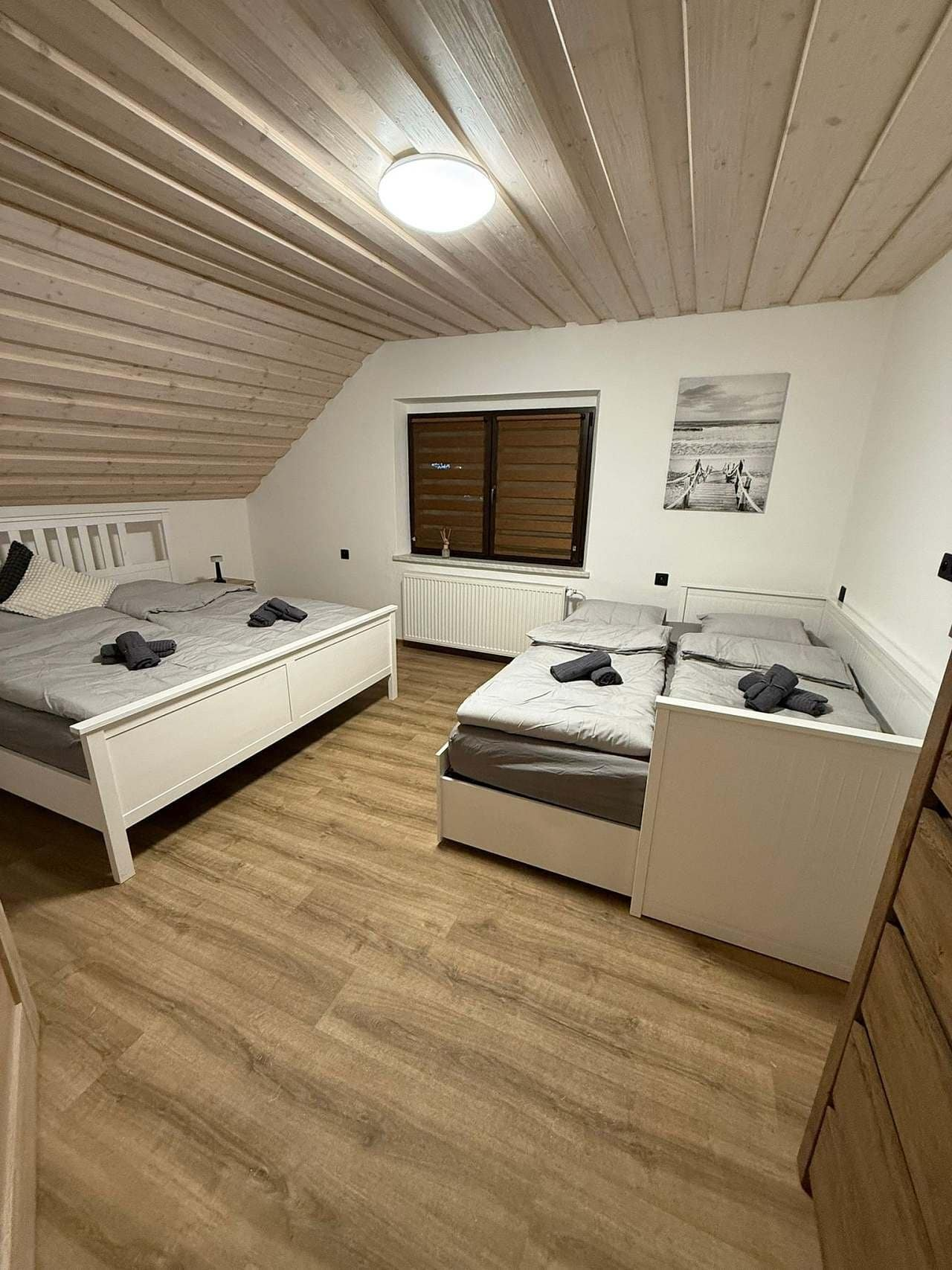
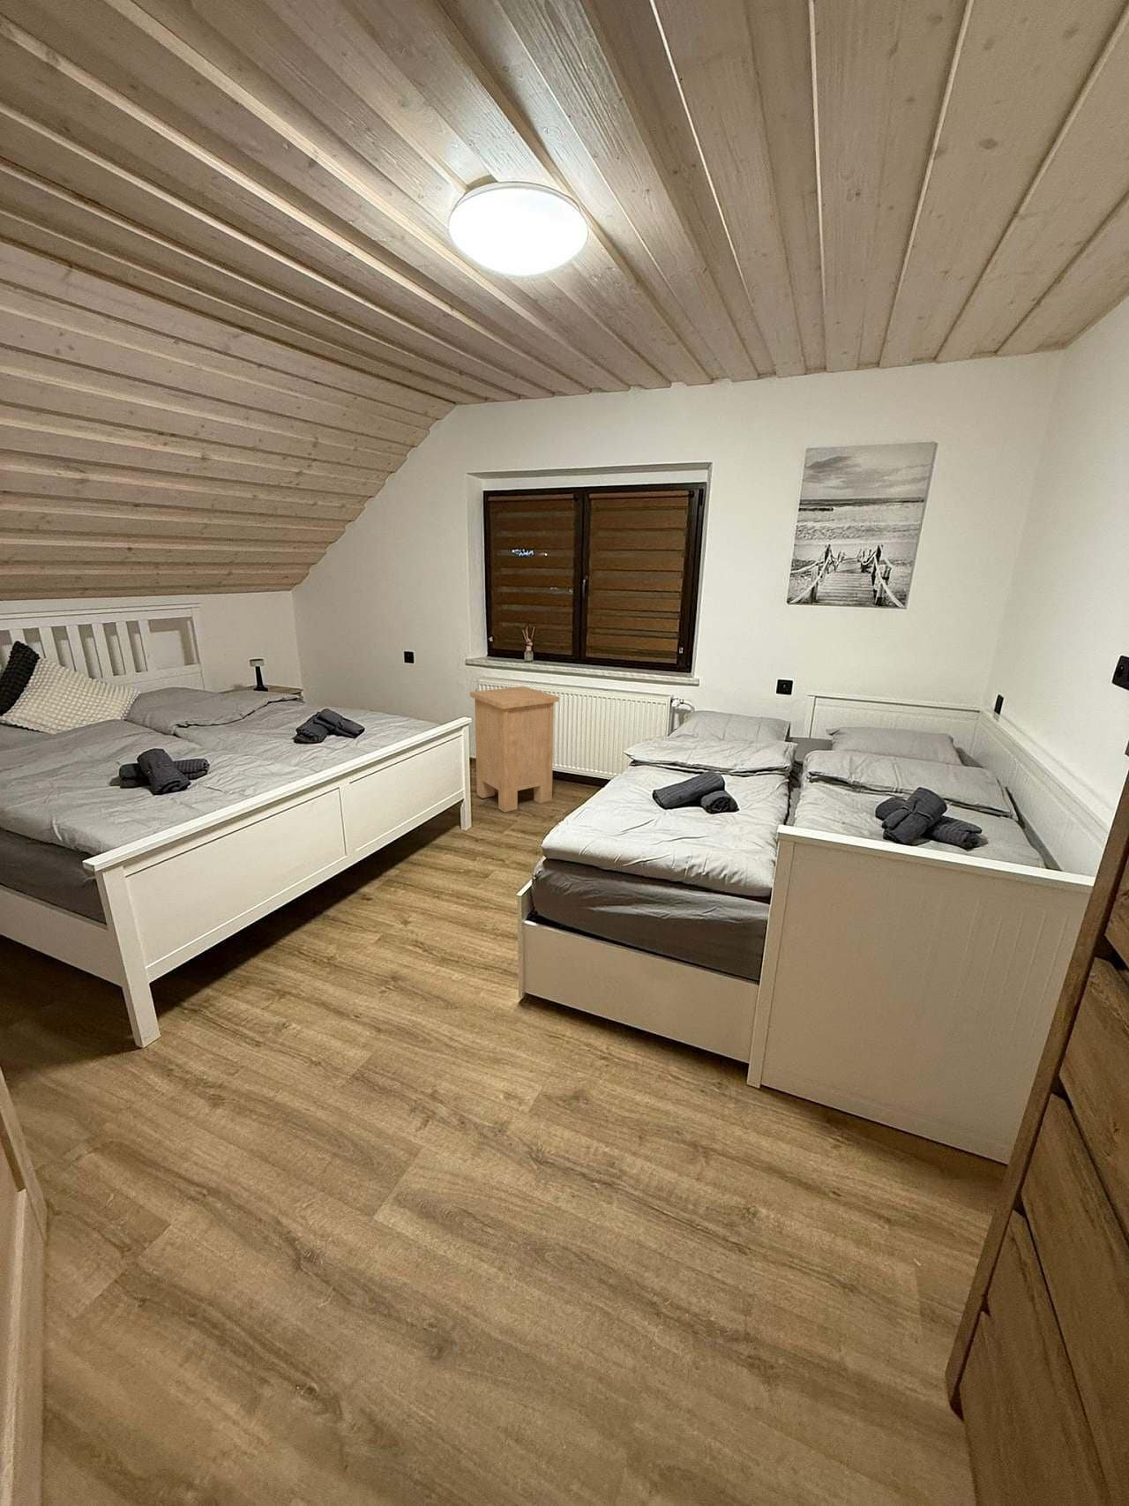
+ nightstand [470,685,560,813]
